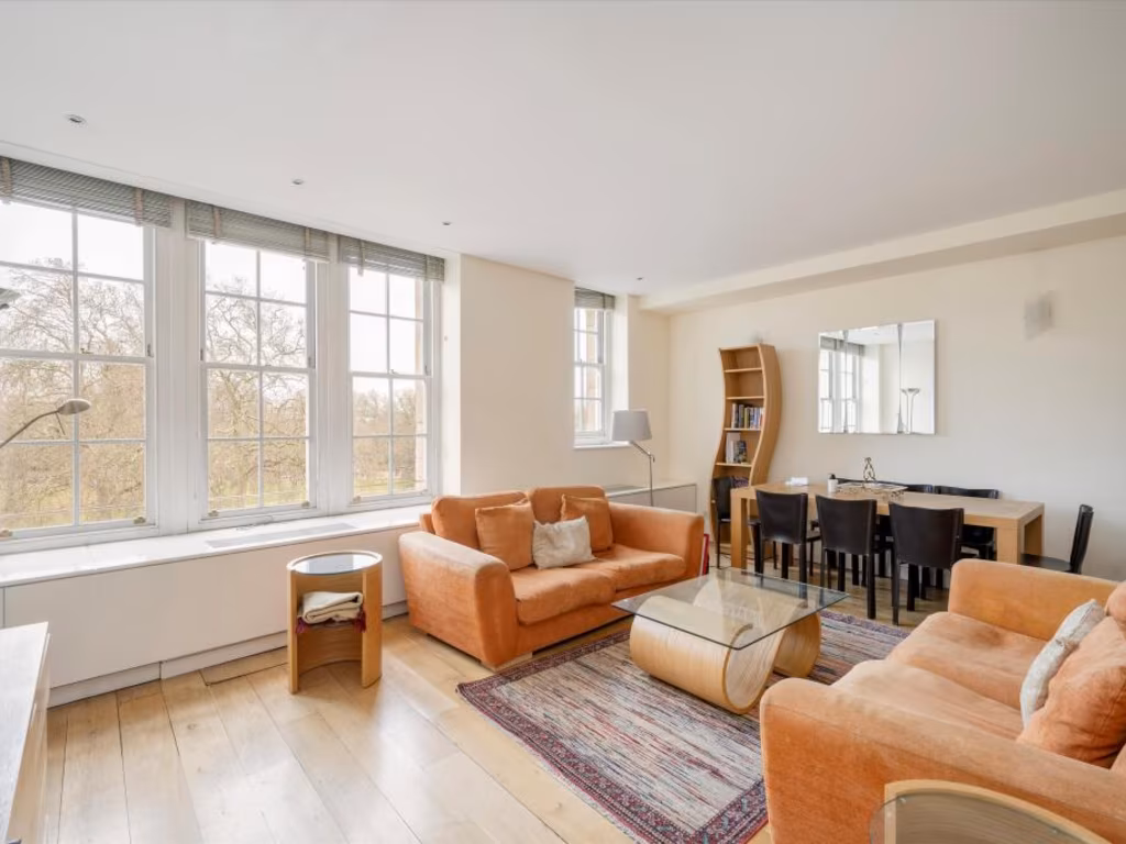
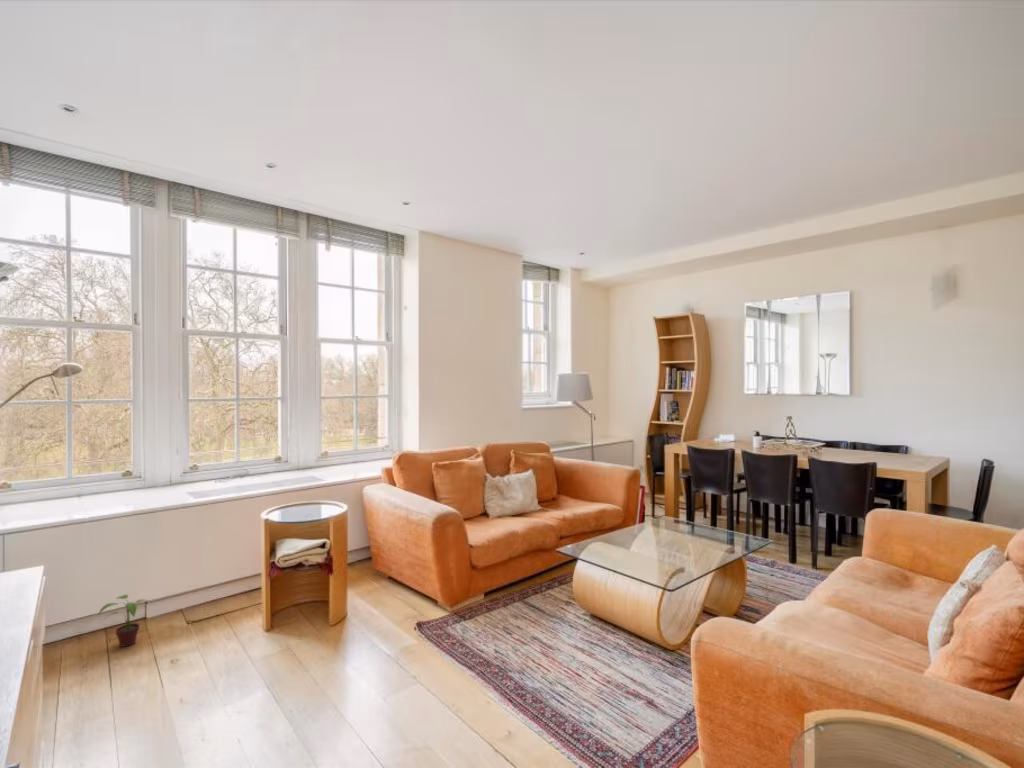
+ potted plant [97,594,150,648]
